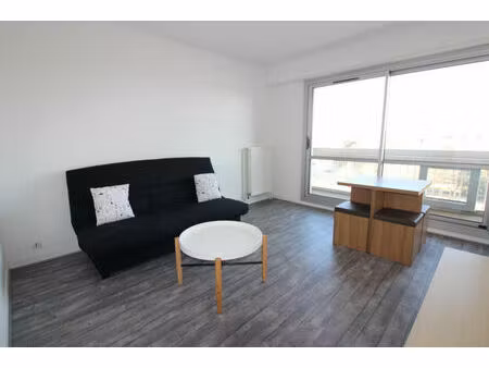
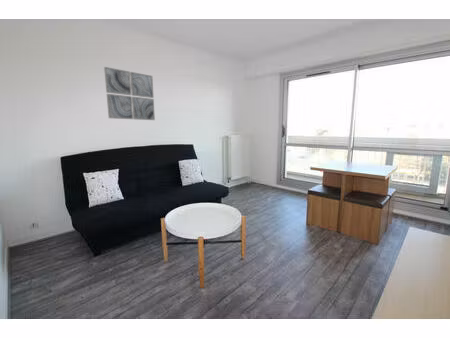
+ wall art [103,66,156,121]
